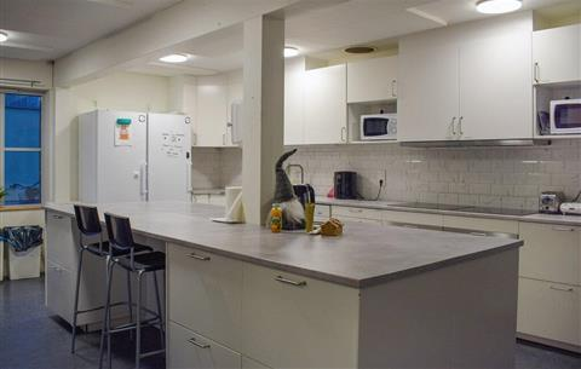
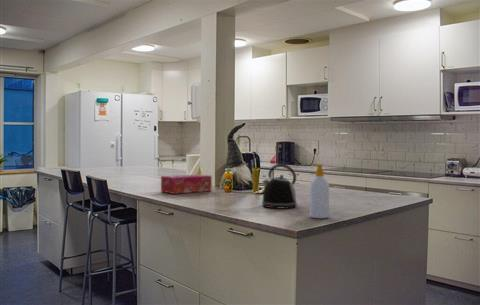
+ soap bottle [309,163,330,219]
+ kettle [261,163,299,209]
+ tissue box [160,173,213,195]
